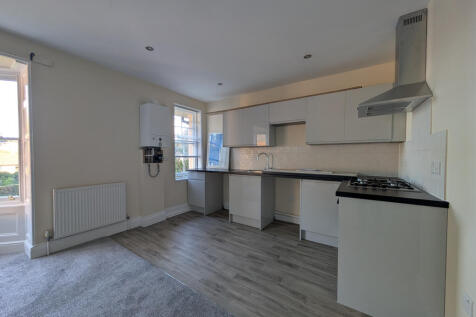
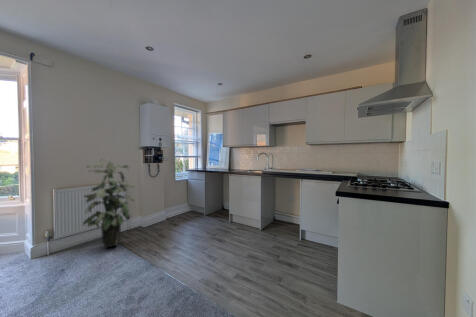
+ indoor plant [82,157,136,249]
